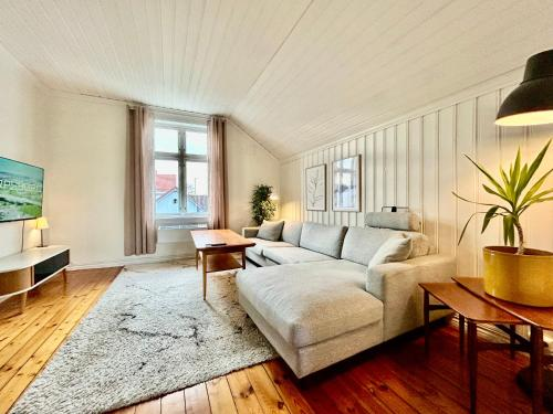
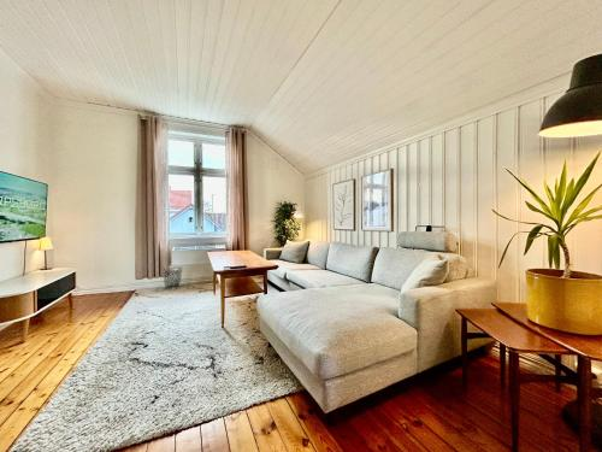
+ waste bin [161,265,184,290]
